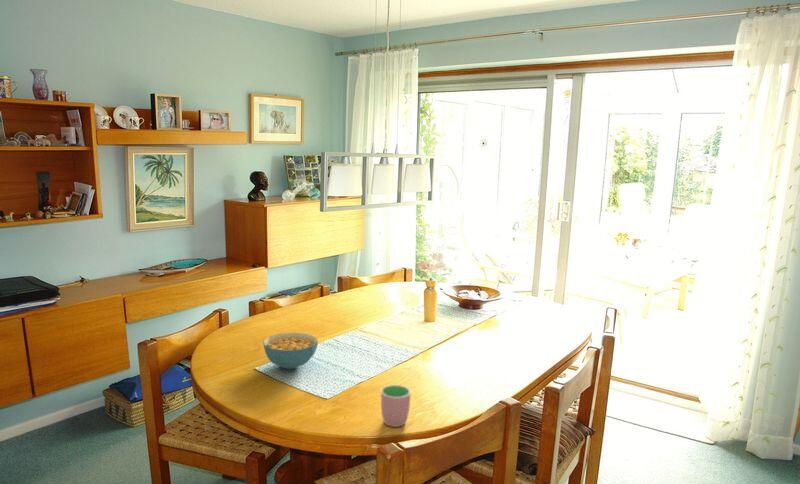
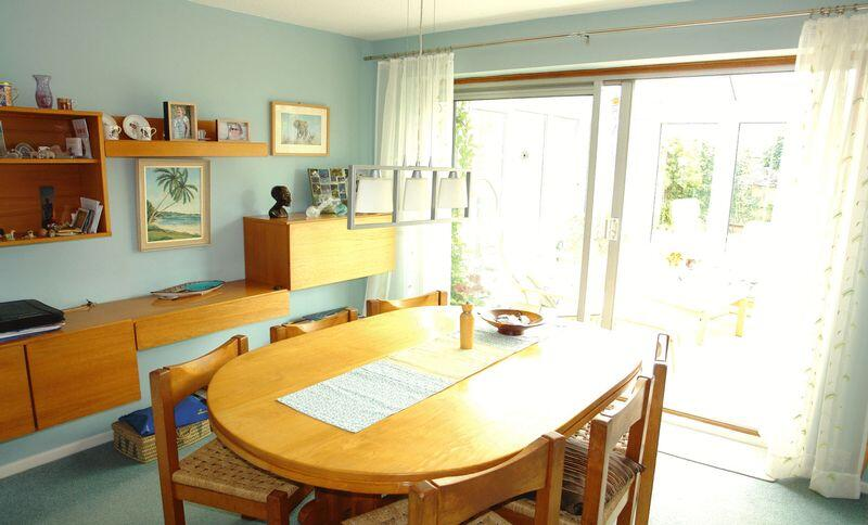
- cup [380,384,412,428]
- cereal bowl [262,332,319,370]
